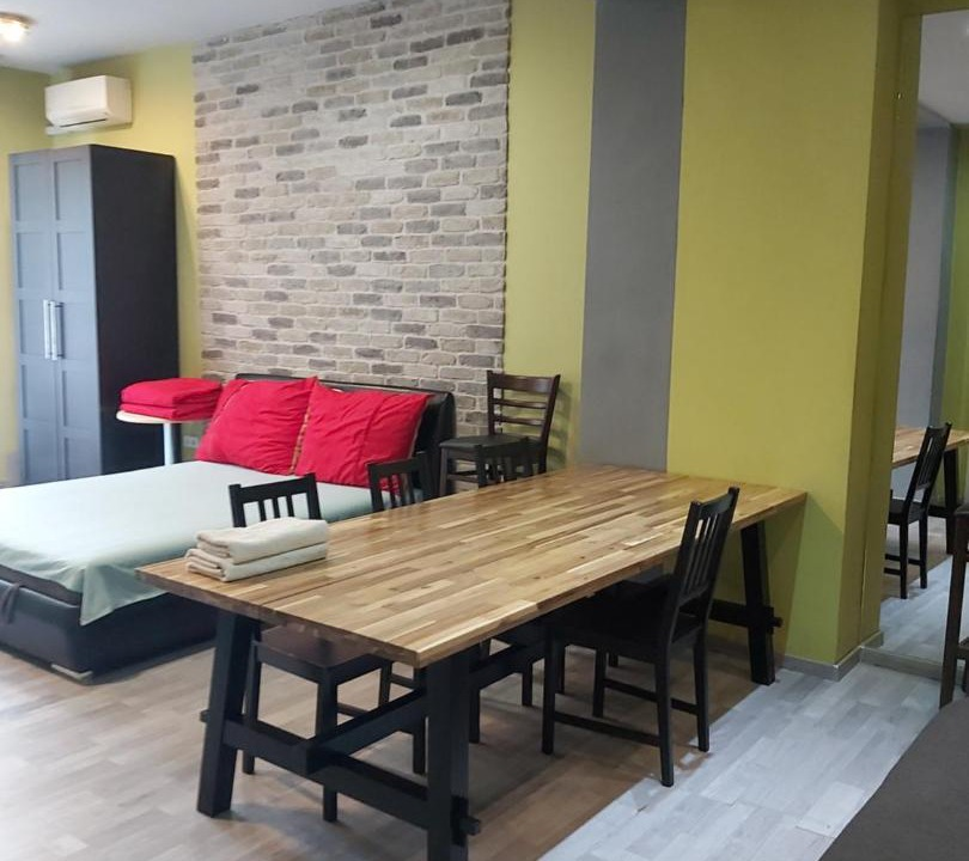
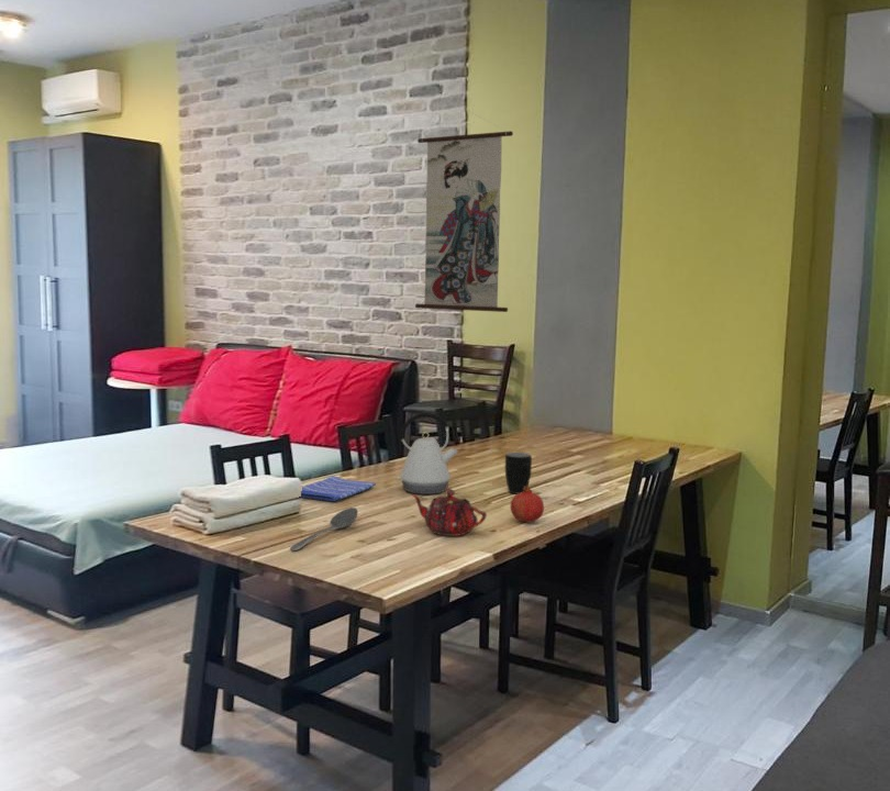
+ dish towel [300,475,377,502]
+ kettle [394,412,459,495]
+ stirrer [289,506,359,552]
+ teapot [411,488,488,537]
+ mug [504,452,533,494]
+ wall scroll [414,108,514,313]
+ fruit [510,486,545,523]
